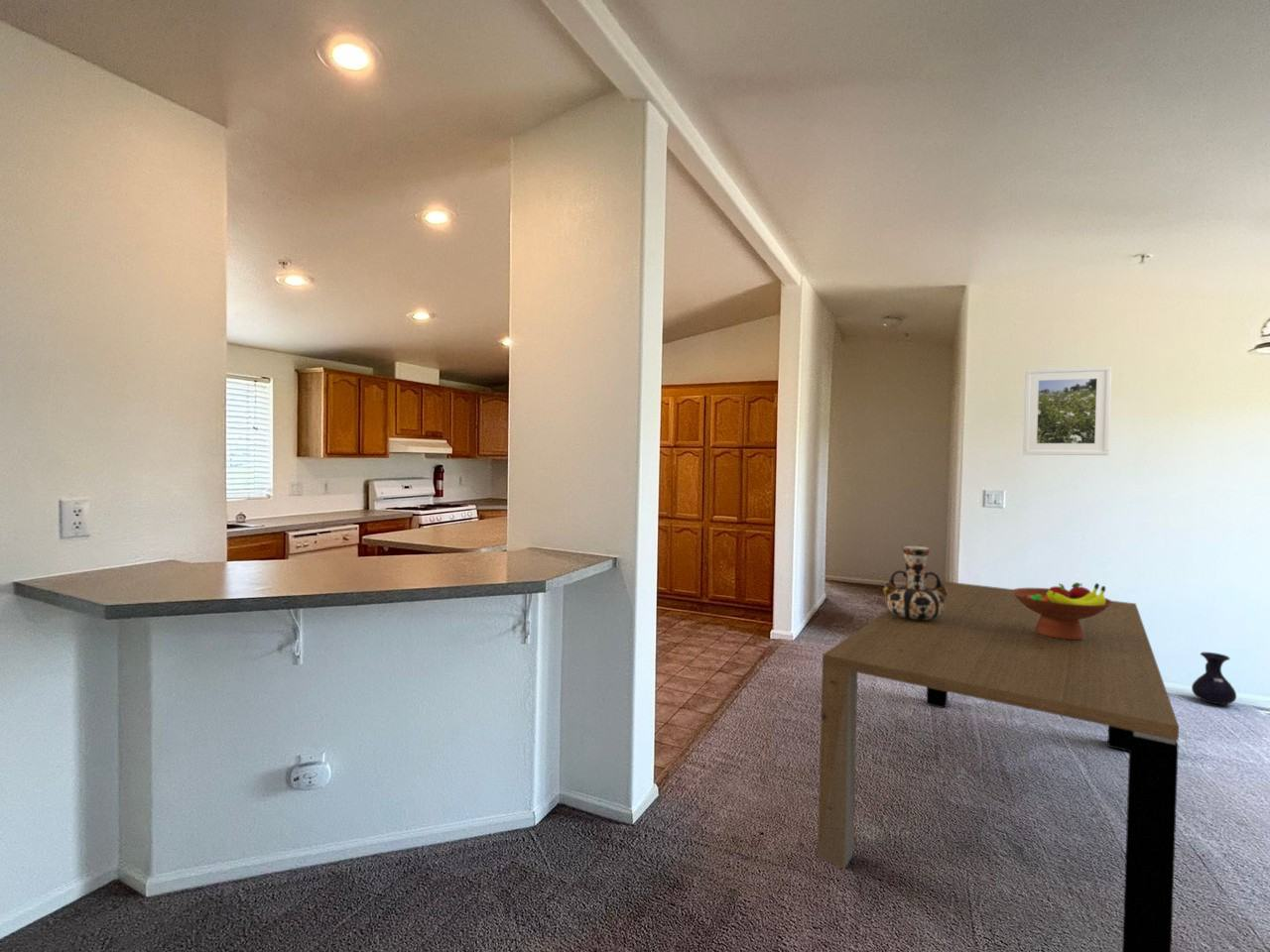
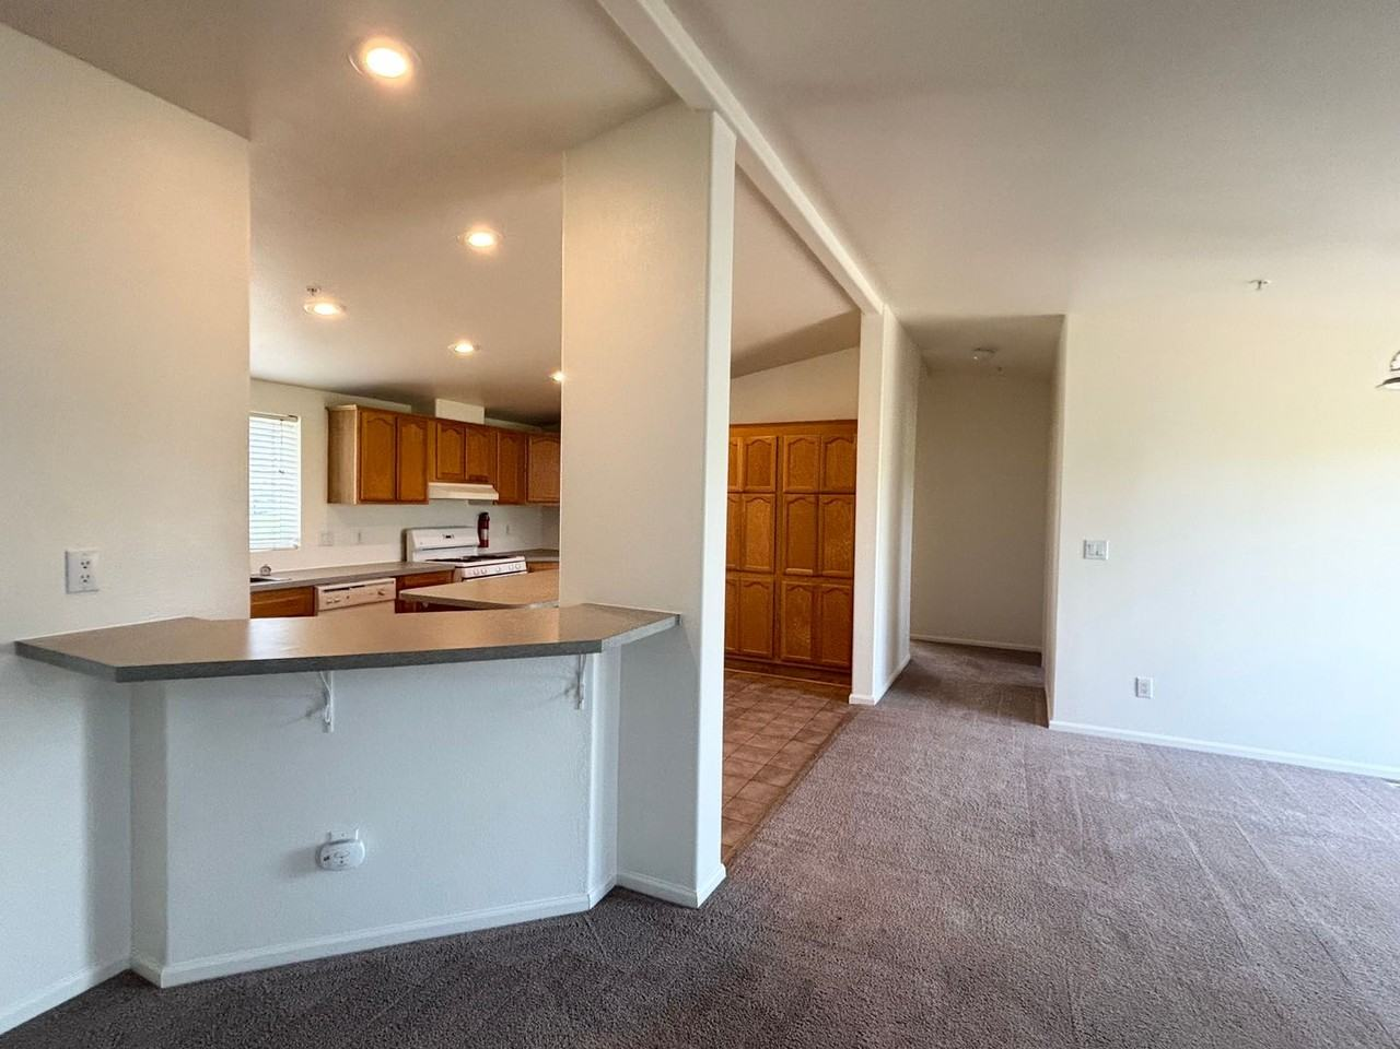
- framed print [1022,365,1112,456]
- dining table [817,579,1180,952]
- vase [1191,652,1237,706]
- vase [882,544,948,621]
- fruit bowl [1011,581,1113,641]
